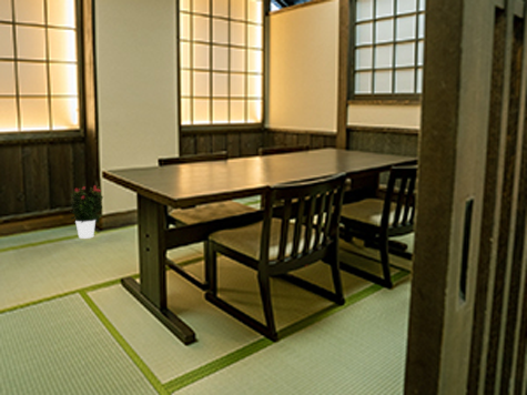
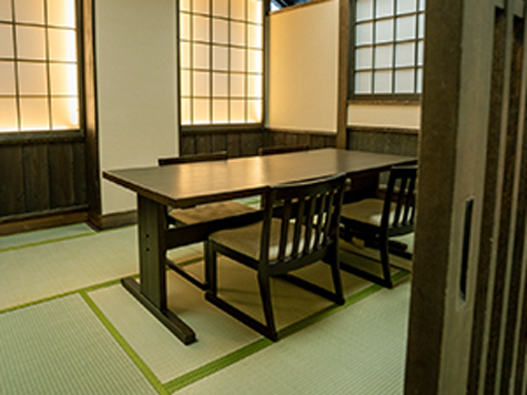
- potted flower [70,184,104,240]
